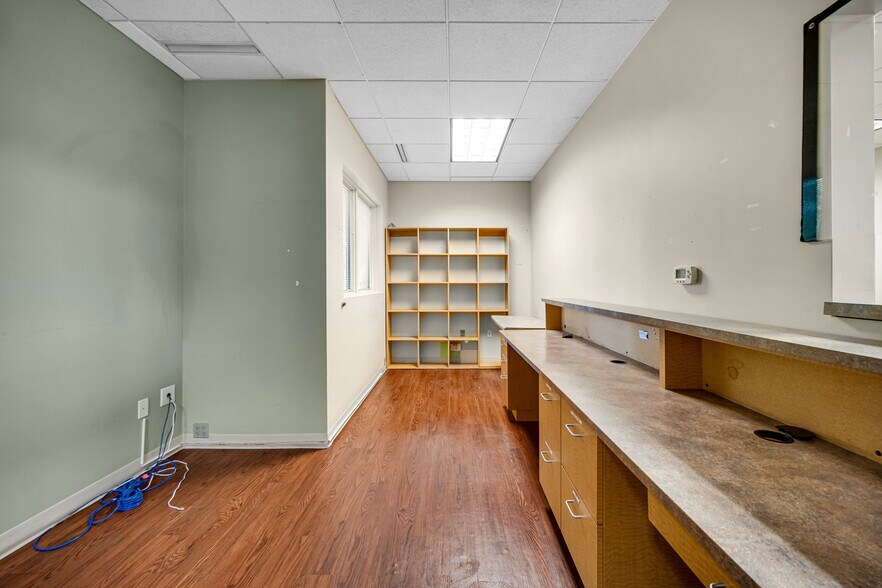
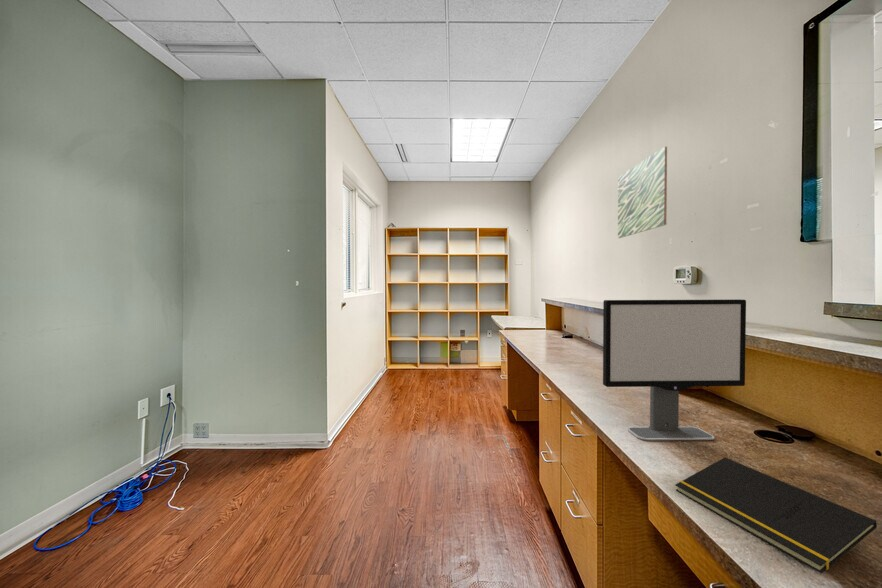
+ wall art [617,146,668,239]
+ notepad [674,457,878,574]
+ computer monitor [602,298,747,441]
